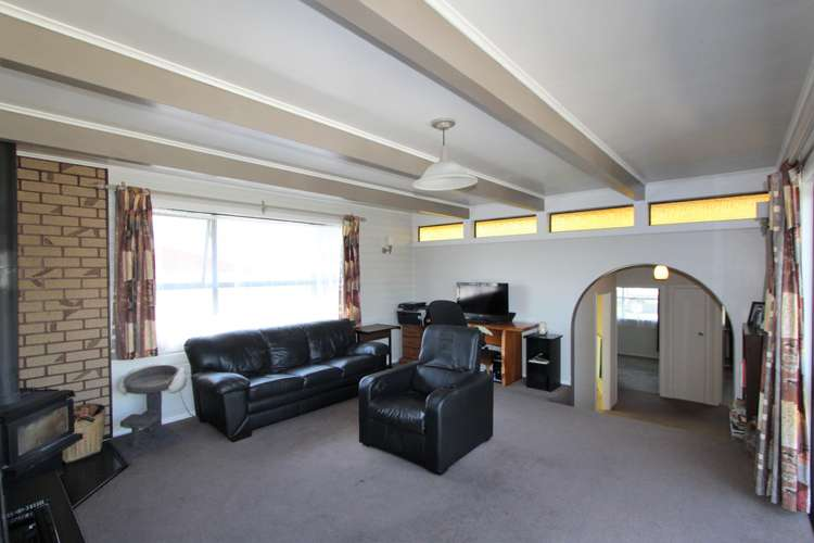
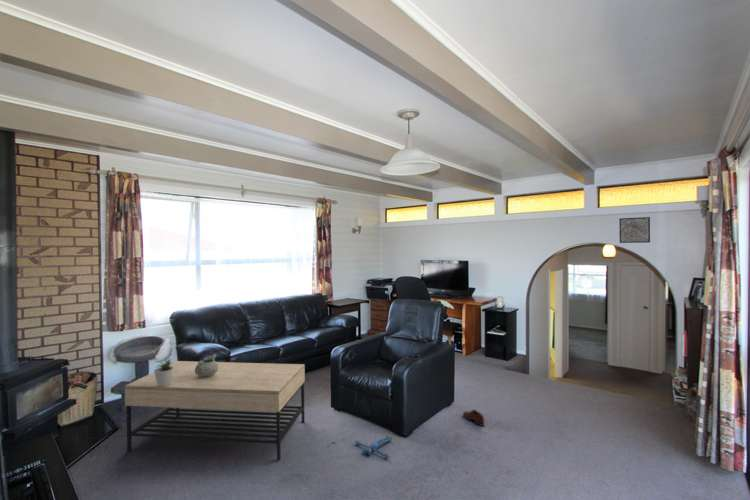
+ wall art [618,216,651,244]
+ decorative bowl [195,353,218,377]
+ shoe [462,409,485,427]
+ potted plant [153,356,175,387]
+ plush toy [354,433,394,460]
+ coffee table [124,360,306,461]
